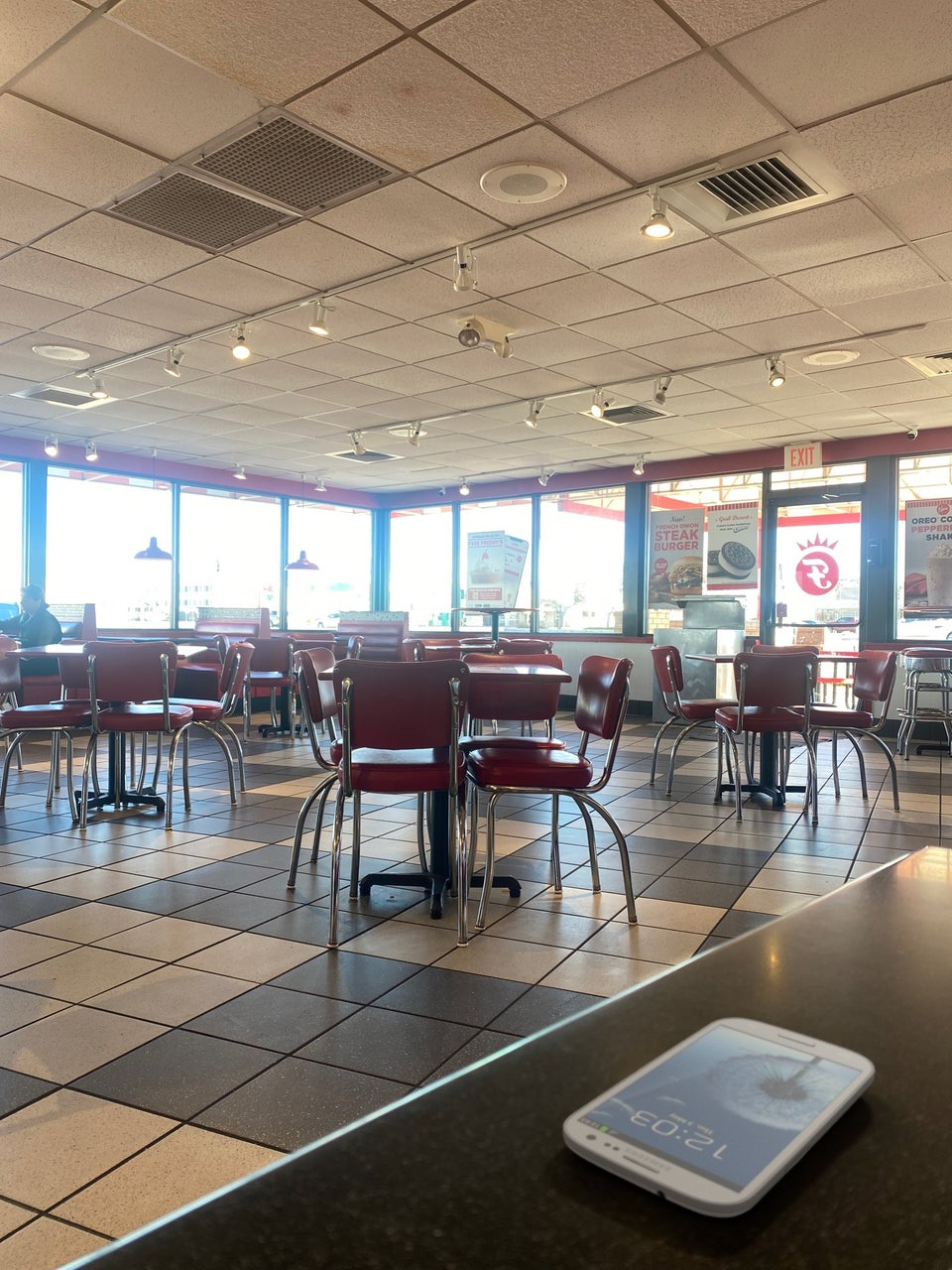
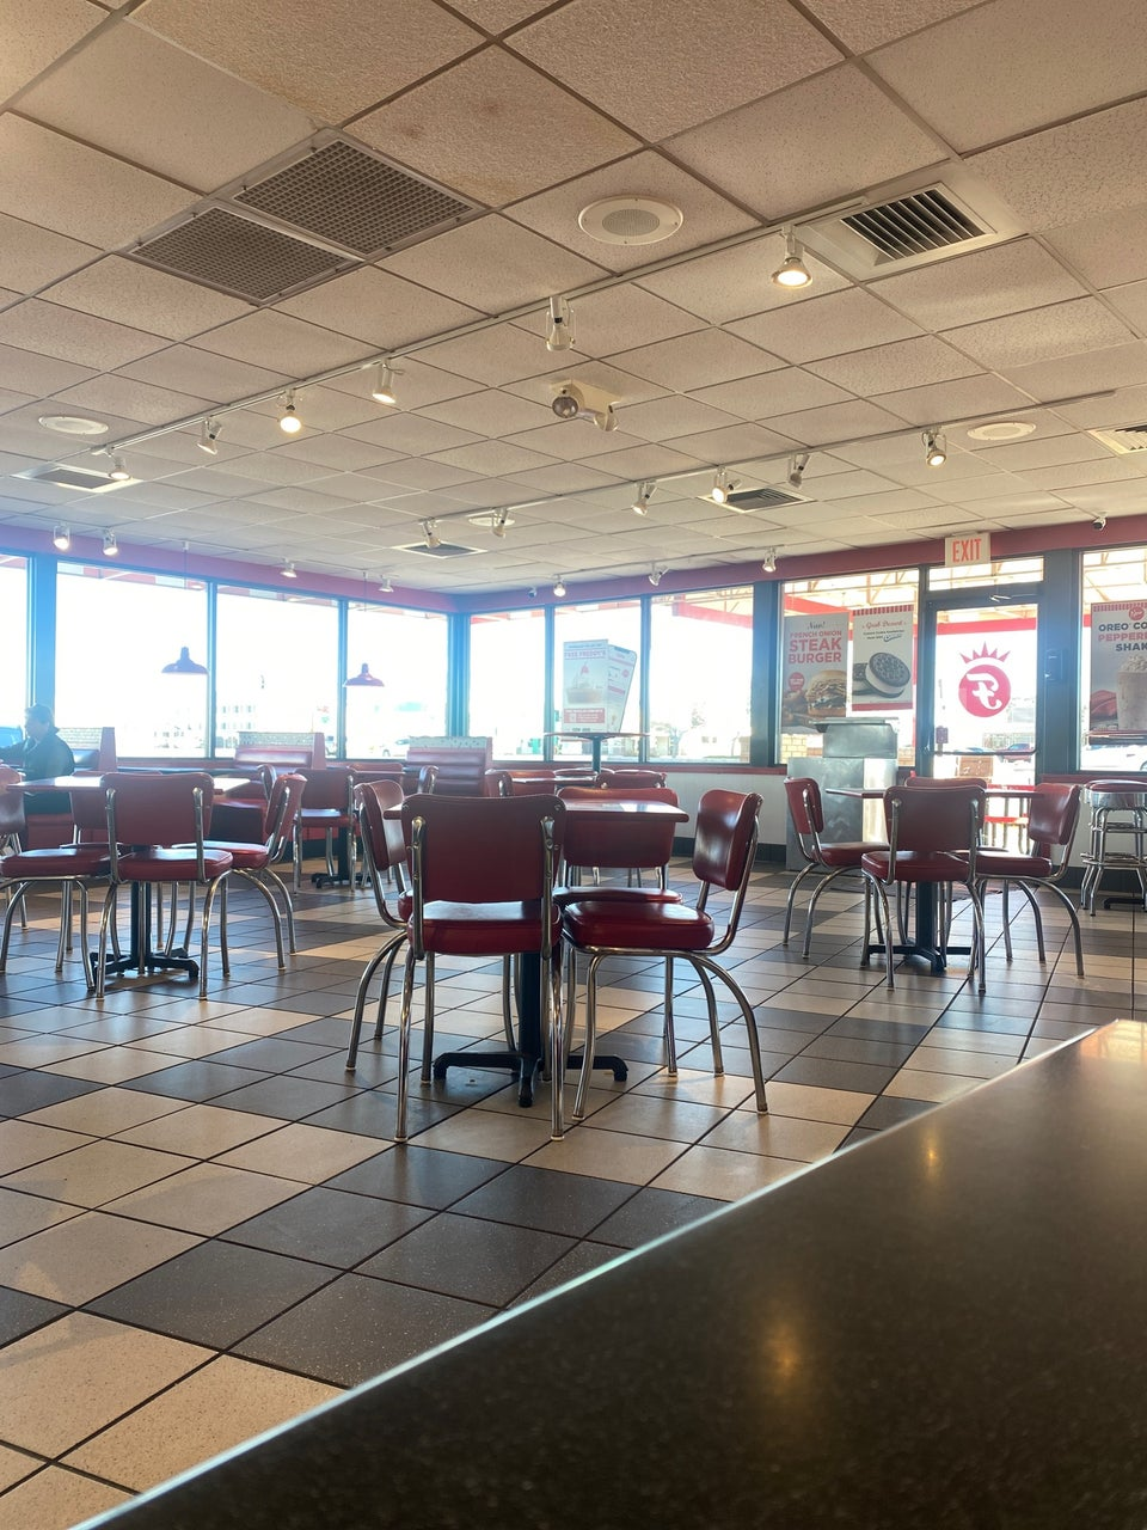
- smartphone [562,1016,877,1218]
